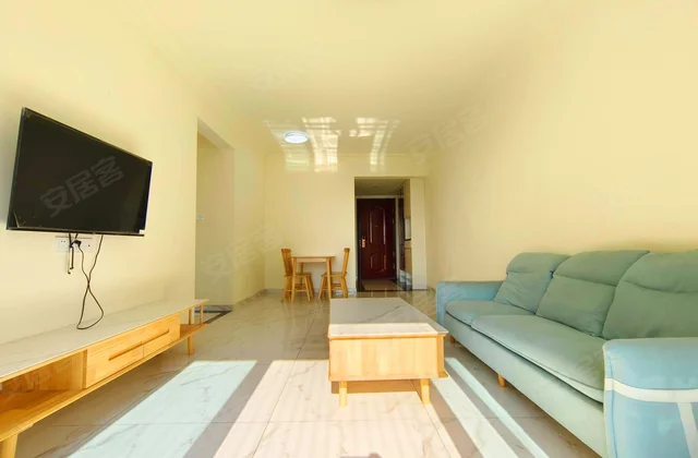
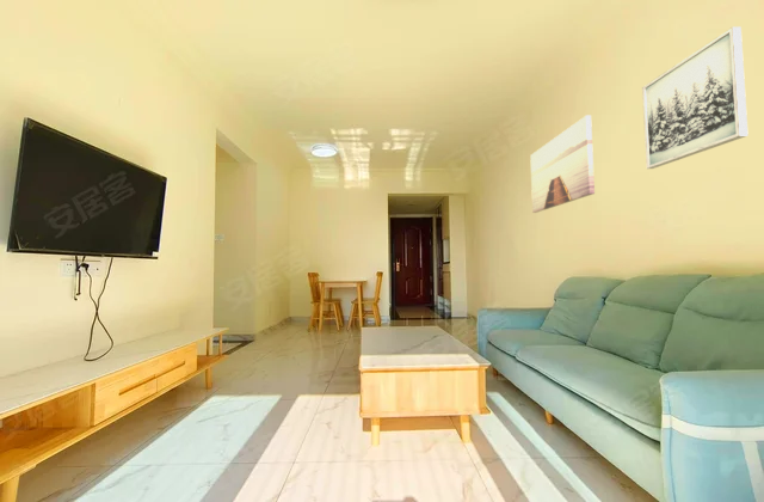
+ wall art [529,114,596,214]
+ wall art [641,25,748,170]
